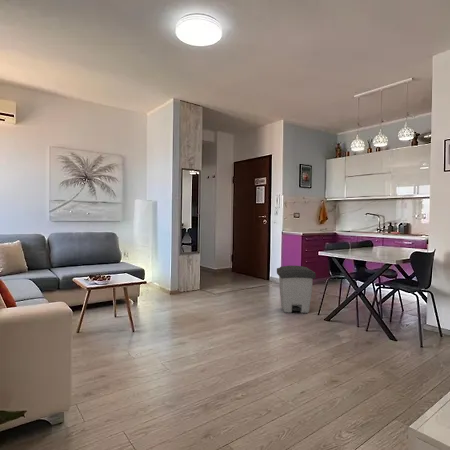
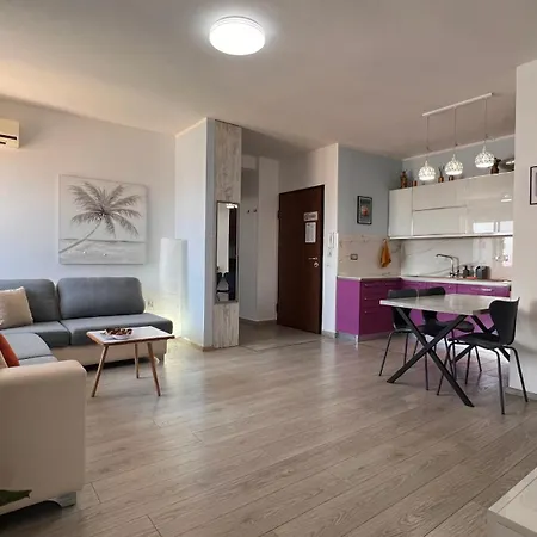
- trash can [276,265,317,314]
